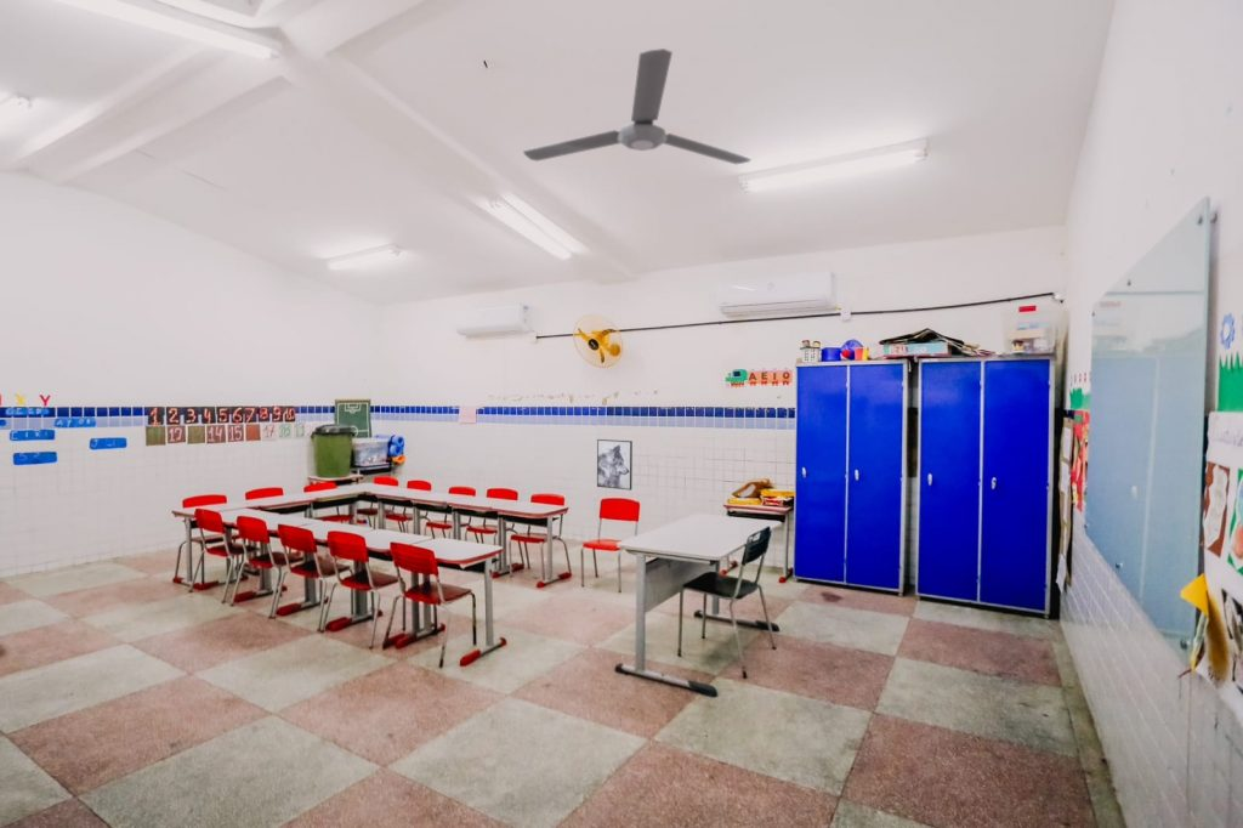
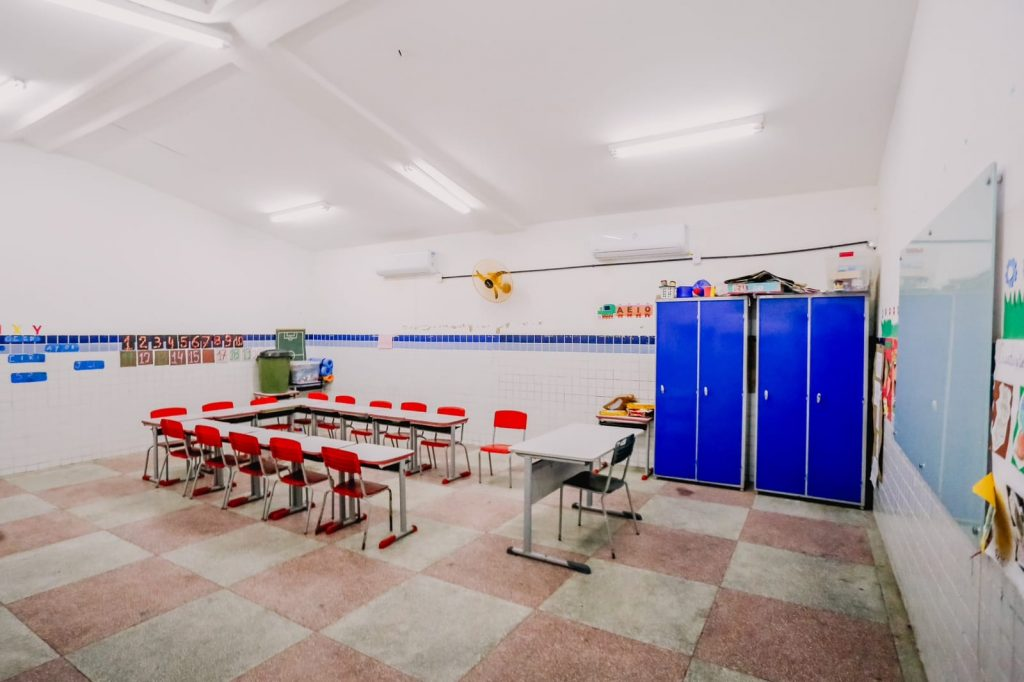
- wall art [596,438,634,492]
- ceiling fan [522,47,753,165]
